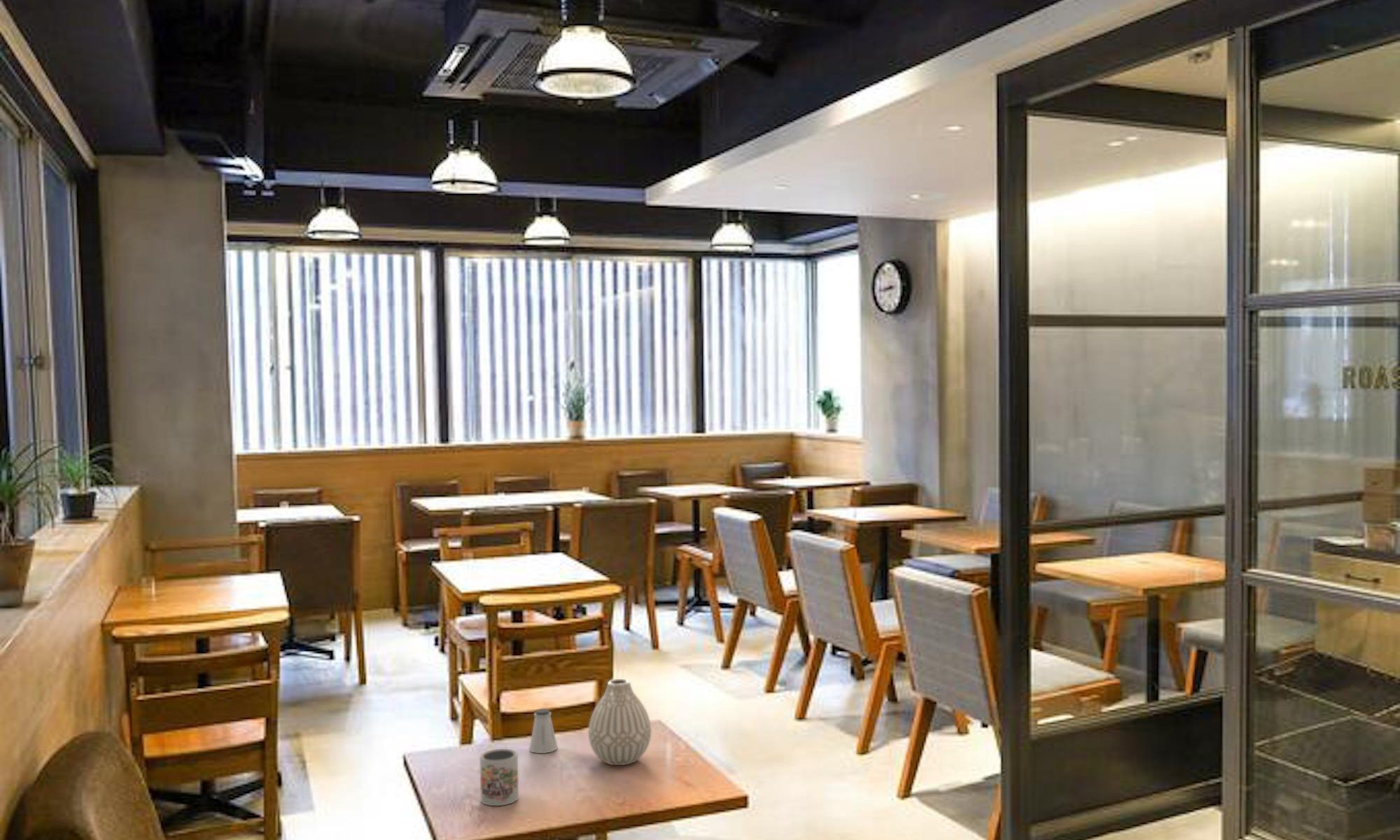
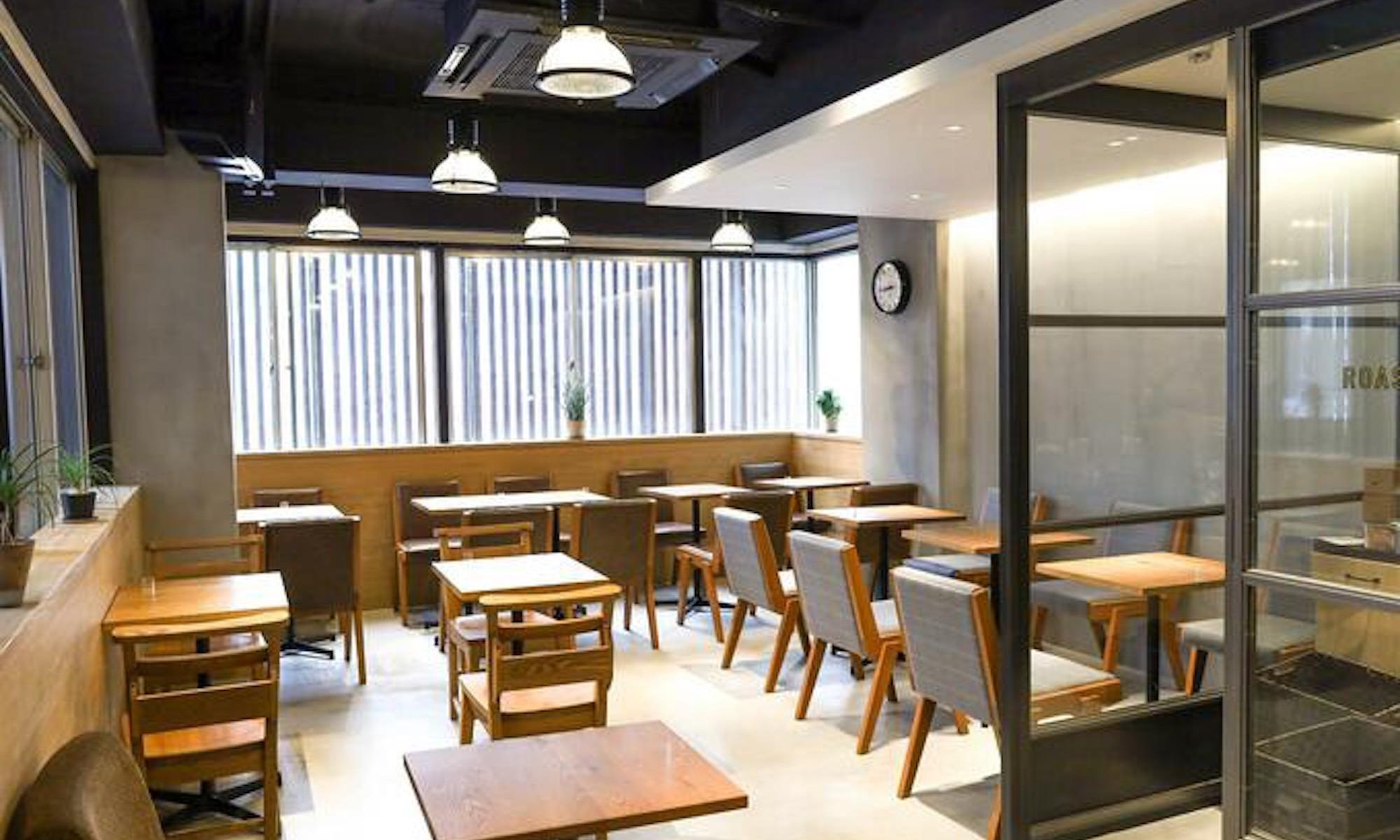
- saltshaker [528,708,559,754]
- mug [479,748,519,806]
- vase [587,678,652,766]
